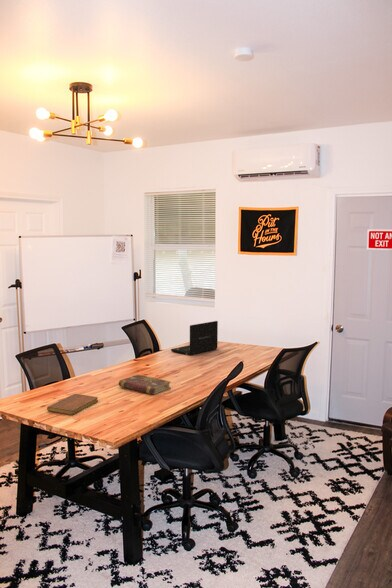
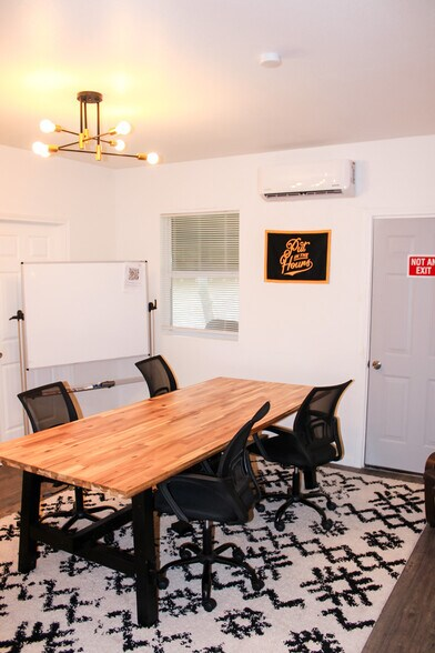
- notebook [46,393,99,416]
- laptop [170,320,219,356]
- book [118,373,172,395]
